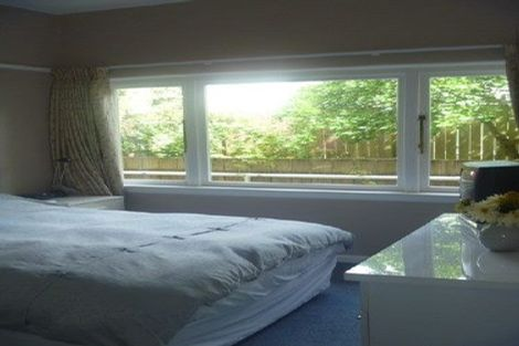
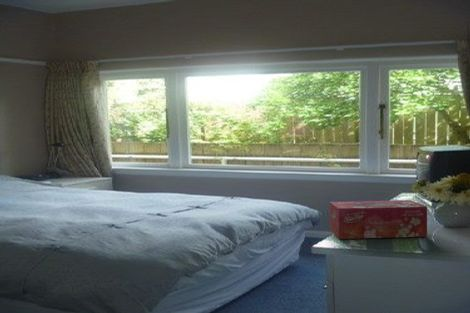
+ tissue box [329,199,428,240]
